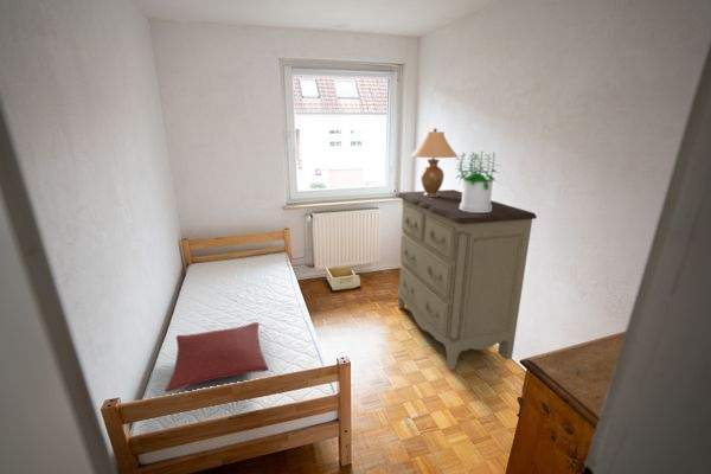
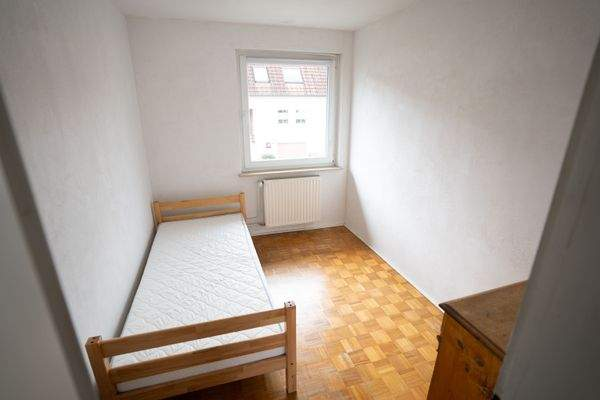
- storage bin [325,264,361,292]
- dresser [396,188,538,371]
- pillow [165,321,270,393]
- potted plant [454,149,501,212]
- table lamp [409,127,459,197]
